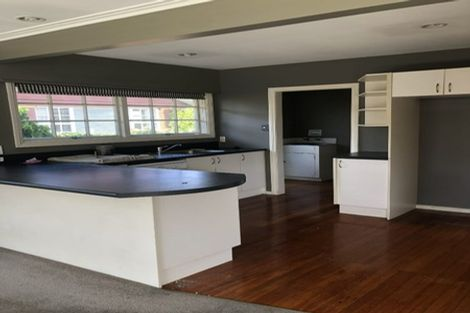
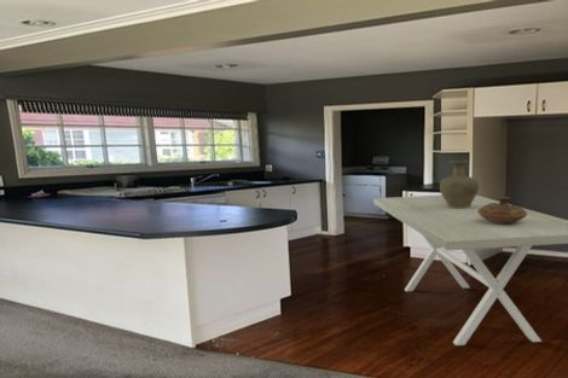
+ decorative bowl [477,196,527,223]
+ vase [439,159,480,208]
+ dining table [372,193,568,347]
